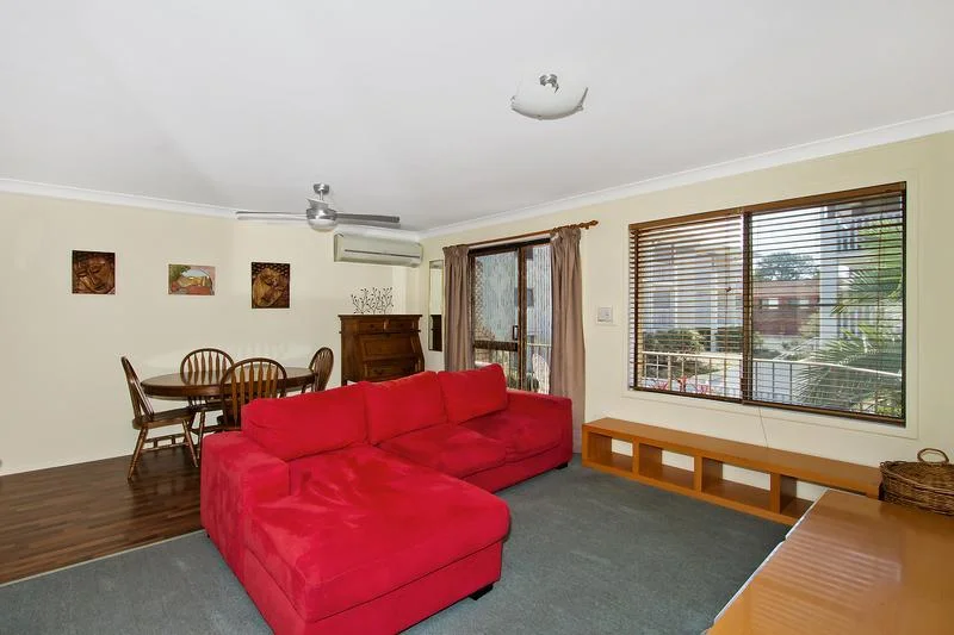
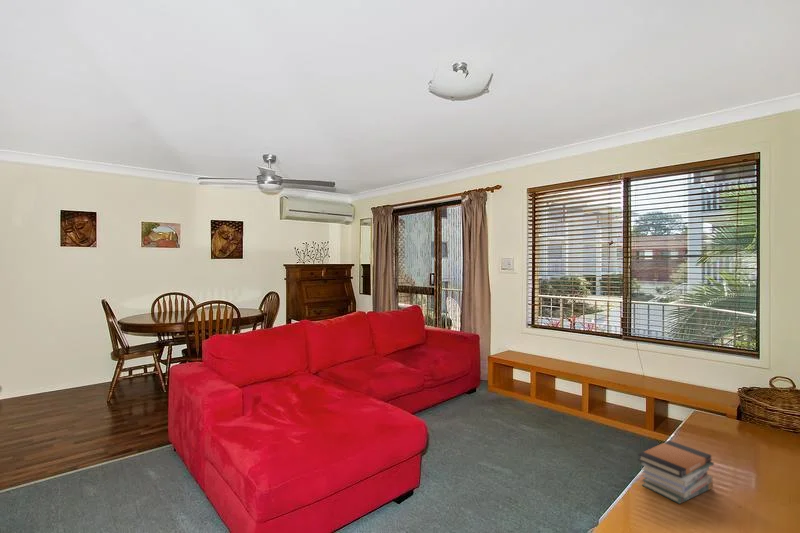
+ book stack [637,439,715,505]
